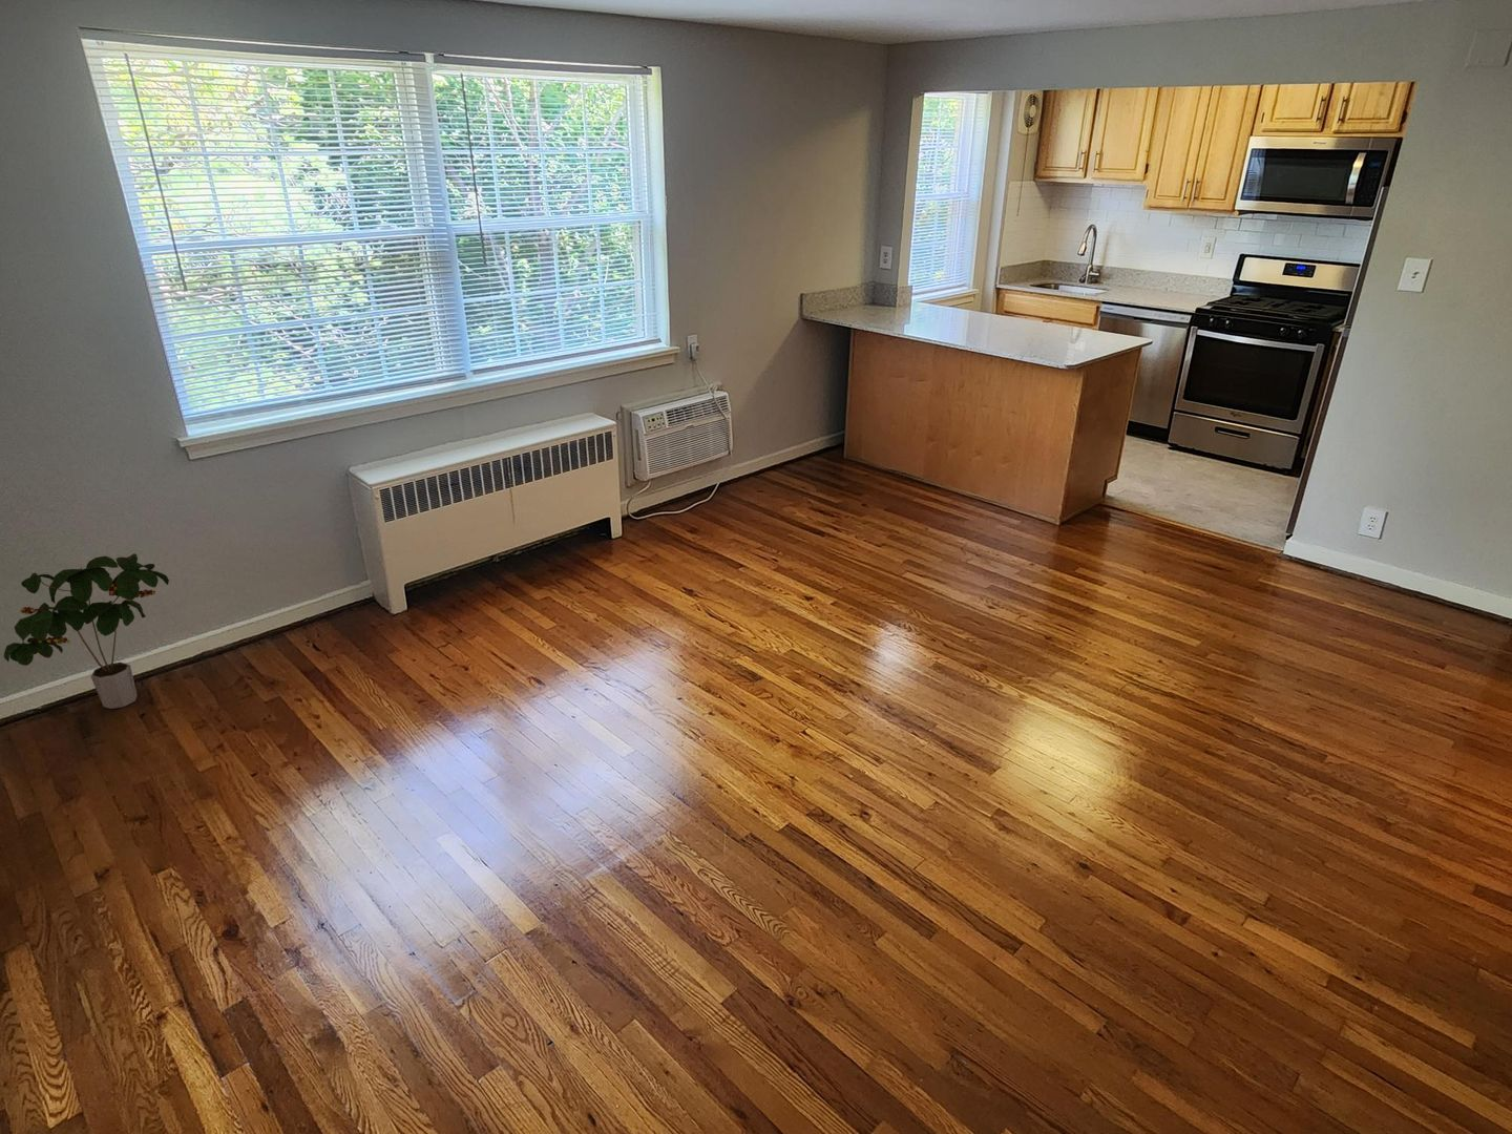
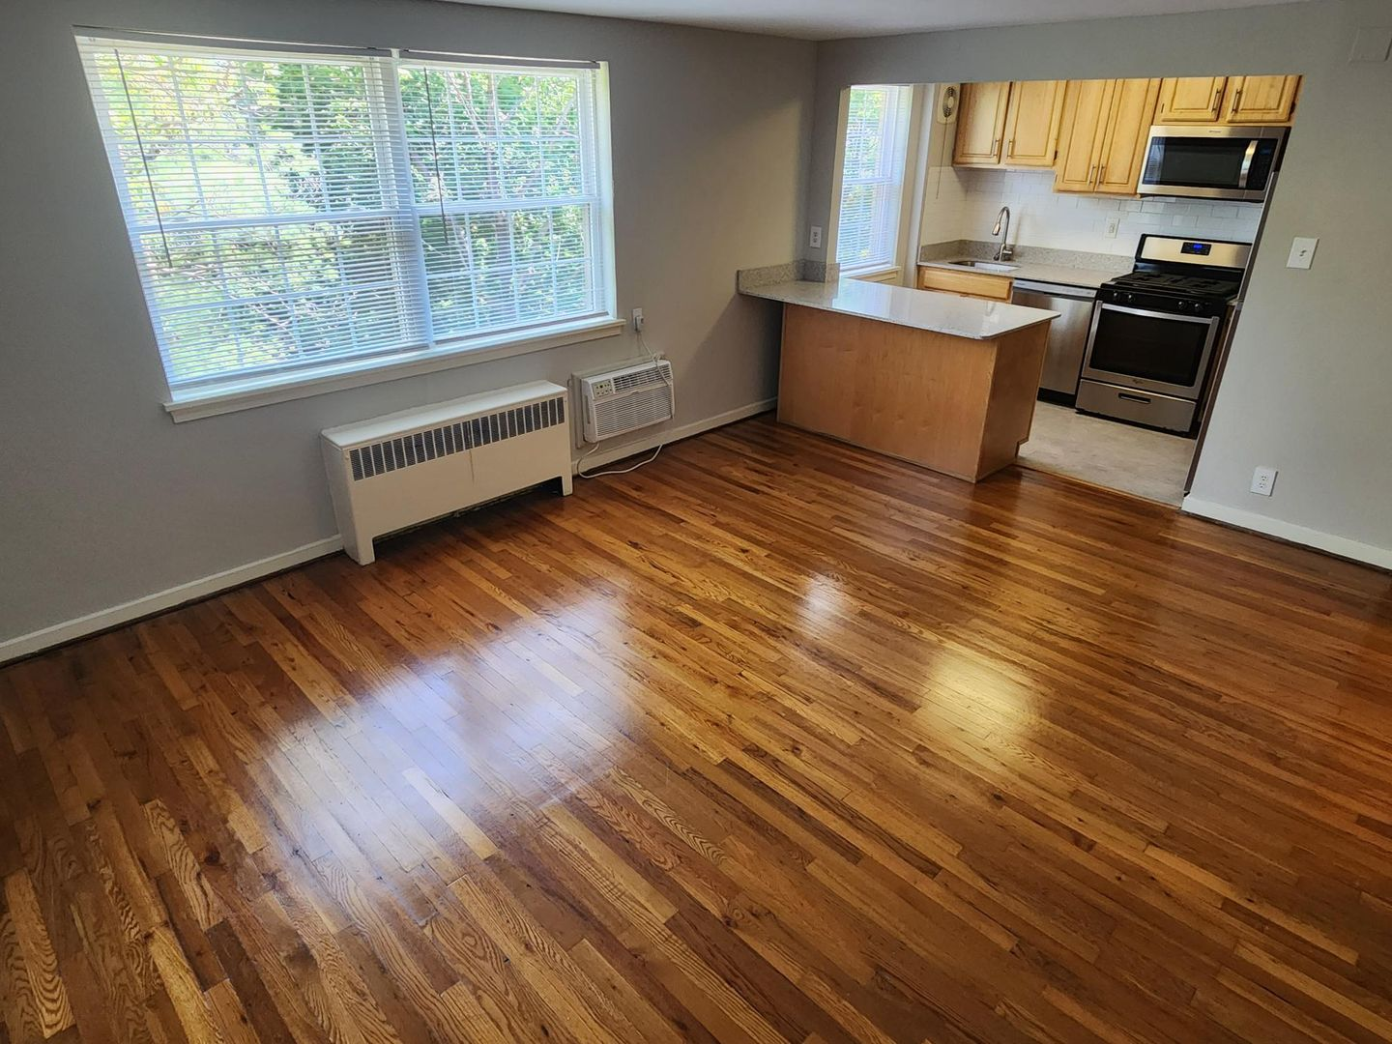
- potted plant [4,553,170,710]
